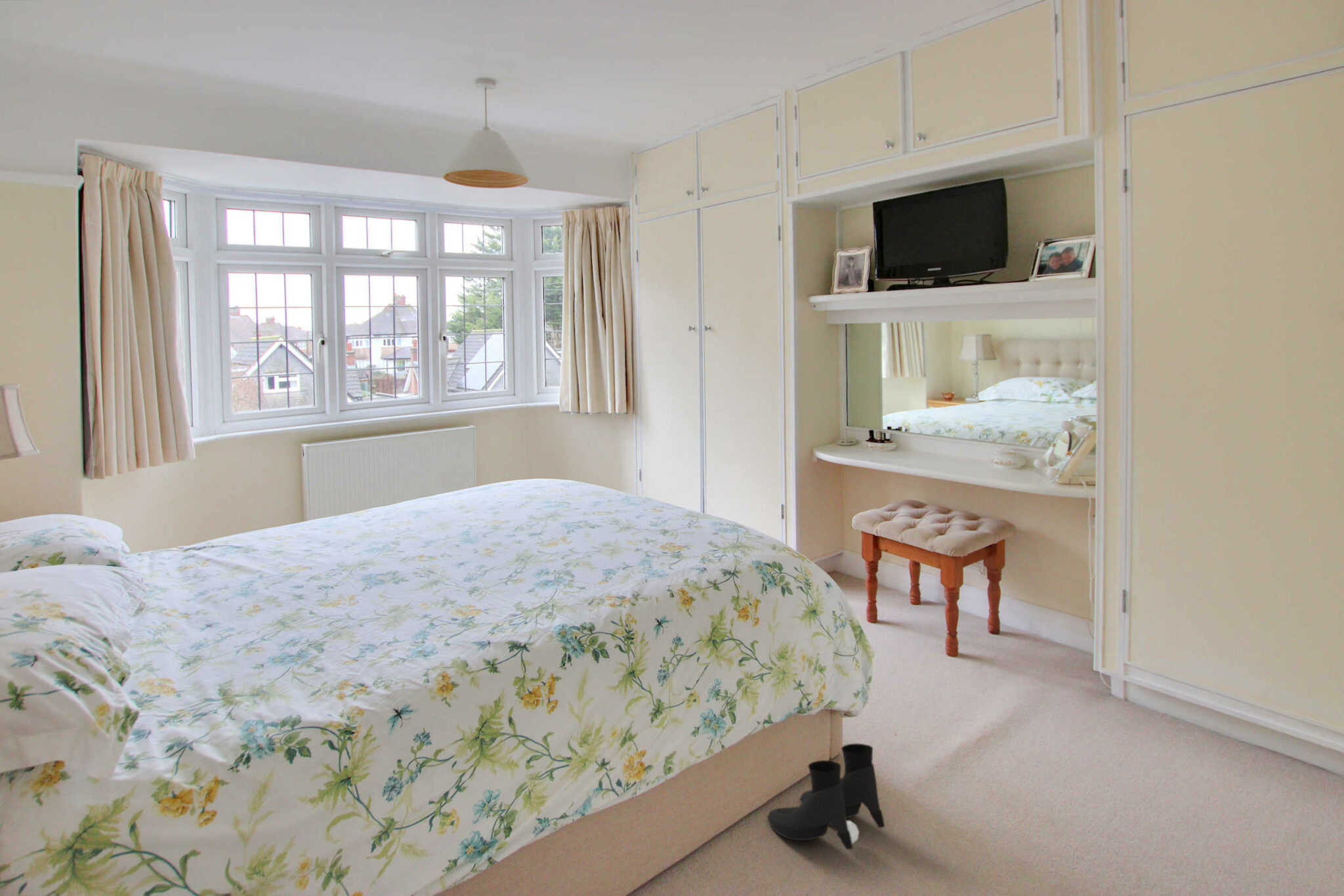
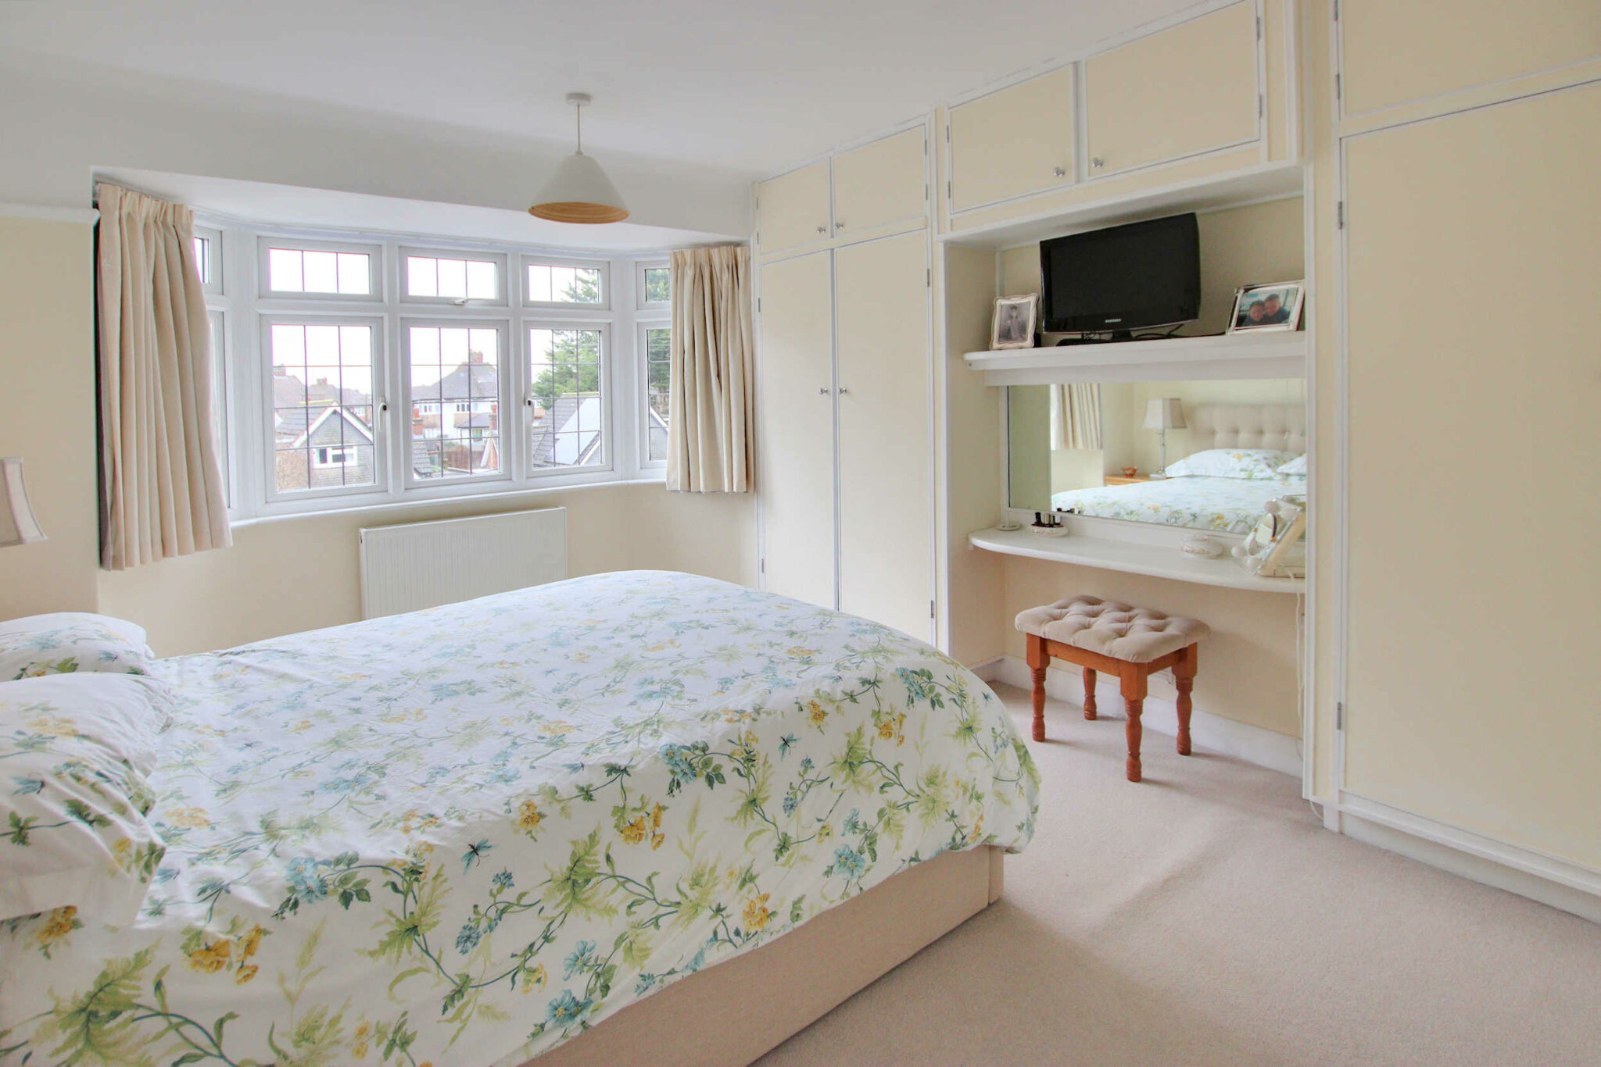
- boots [766,743,885,851]
